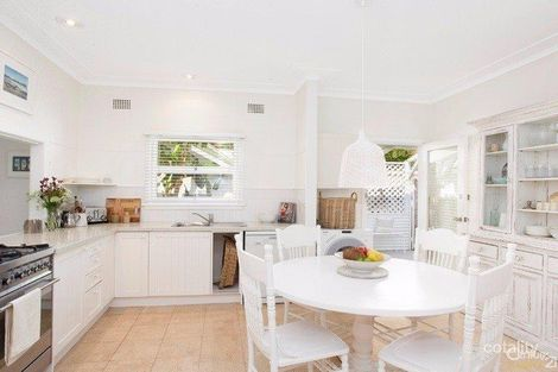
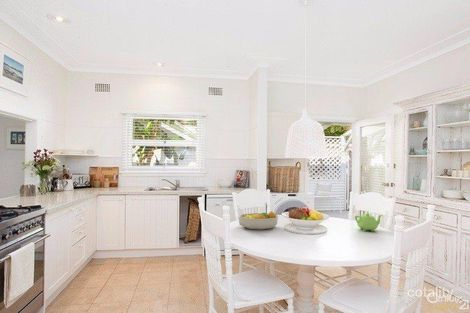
+ fruit bowl [237,210,279,231]
+ teapot [354,212,383,232]
